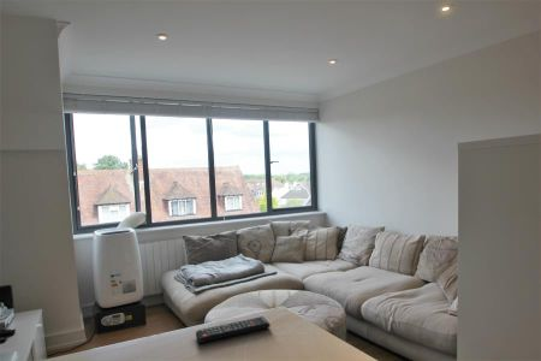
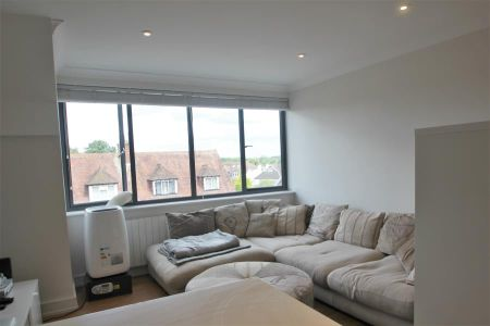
- remote control [195,315,272,344]
